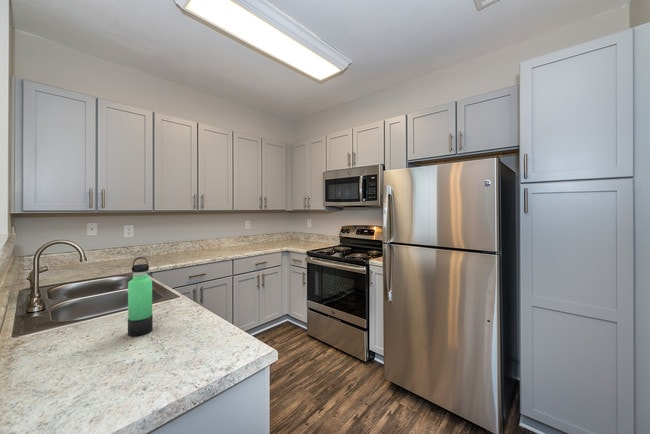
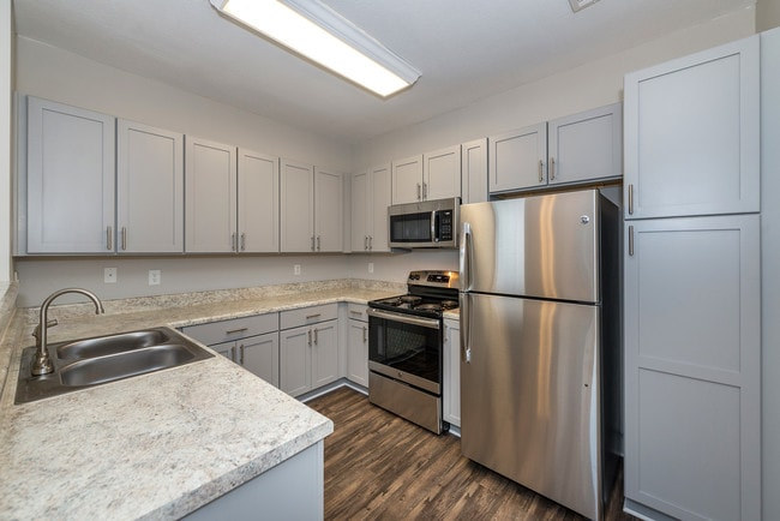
- thermos bottle [127,256,154,337]
